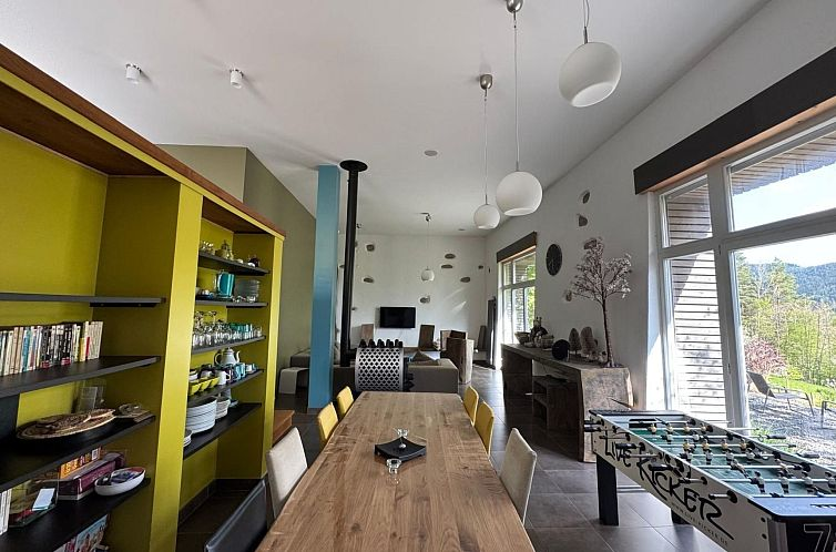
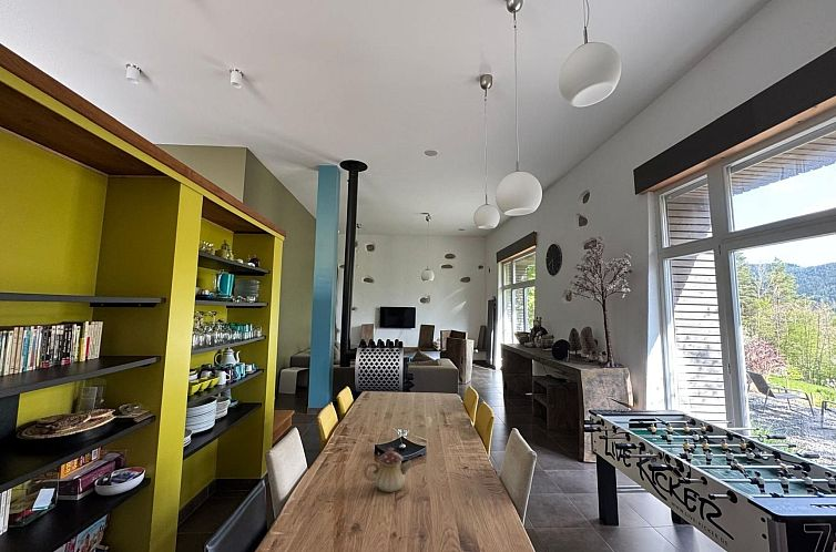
+ teapot [363,447,414,493]
